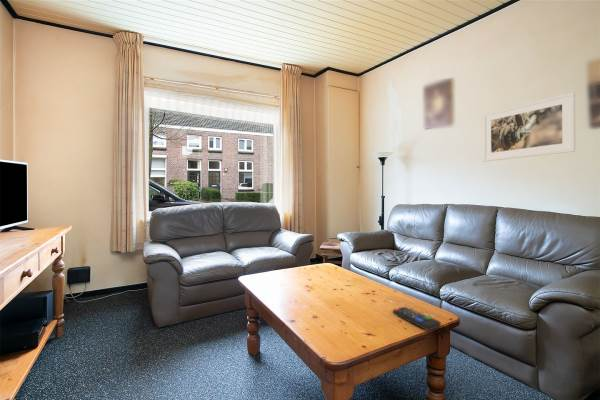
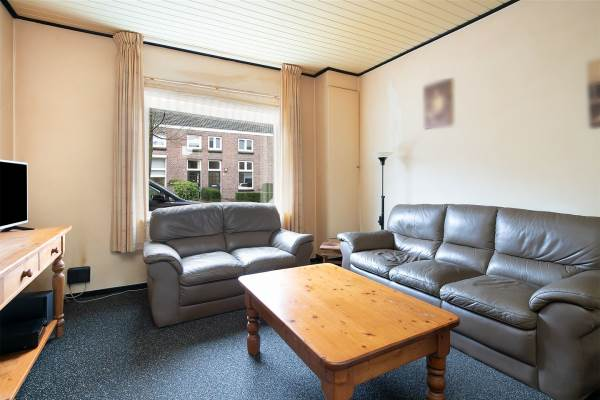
- remote control [392,306,442,331]
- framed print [482,91,576,163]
